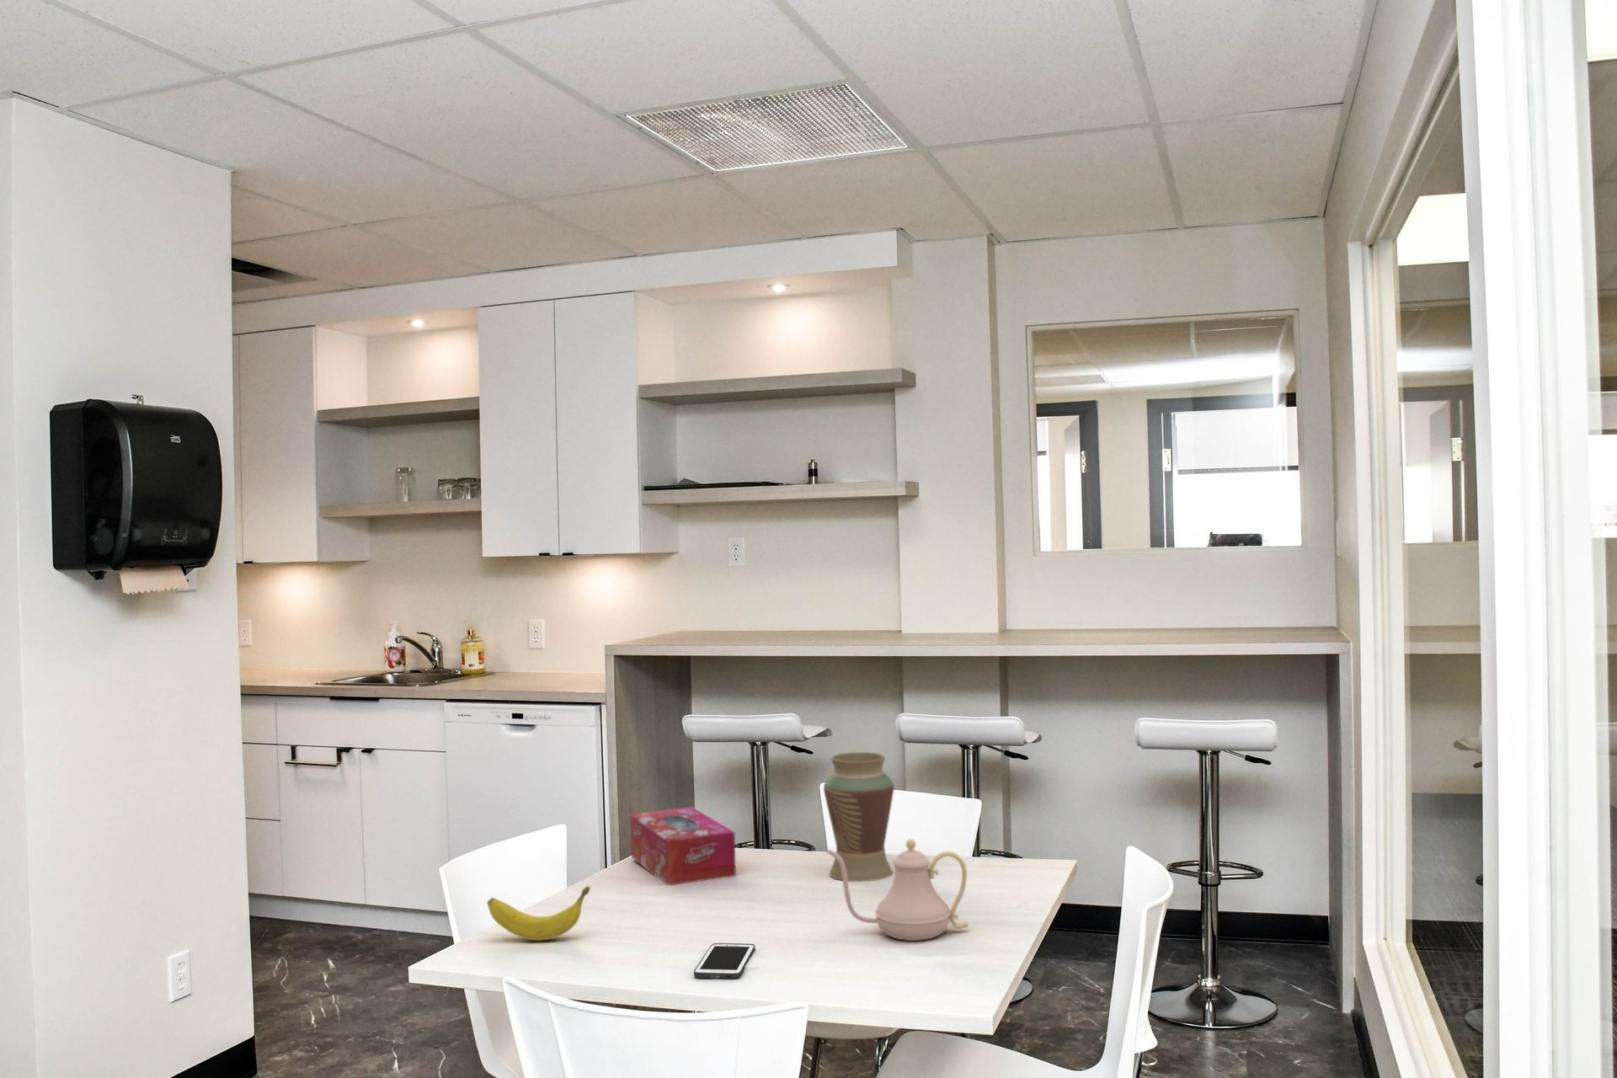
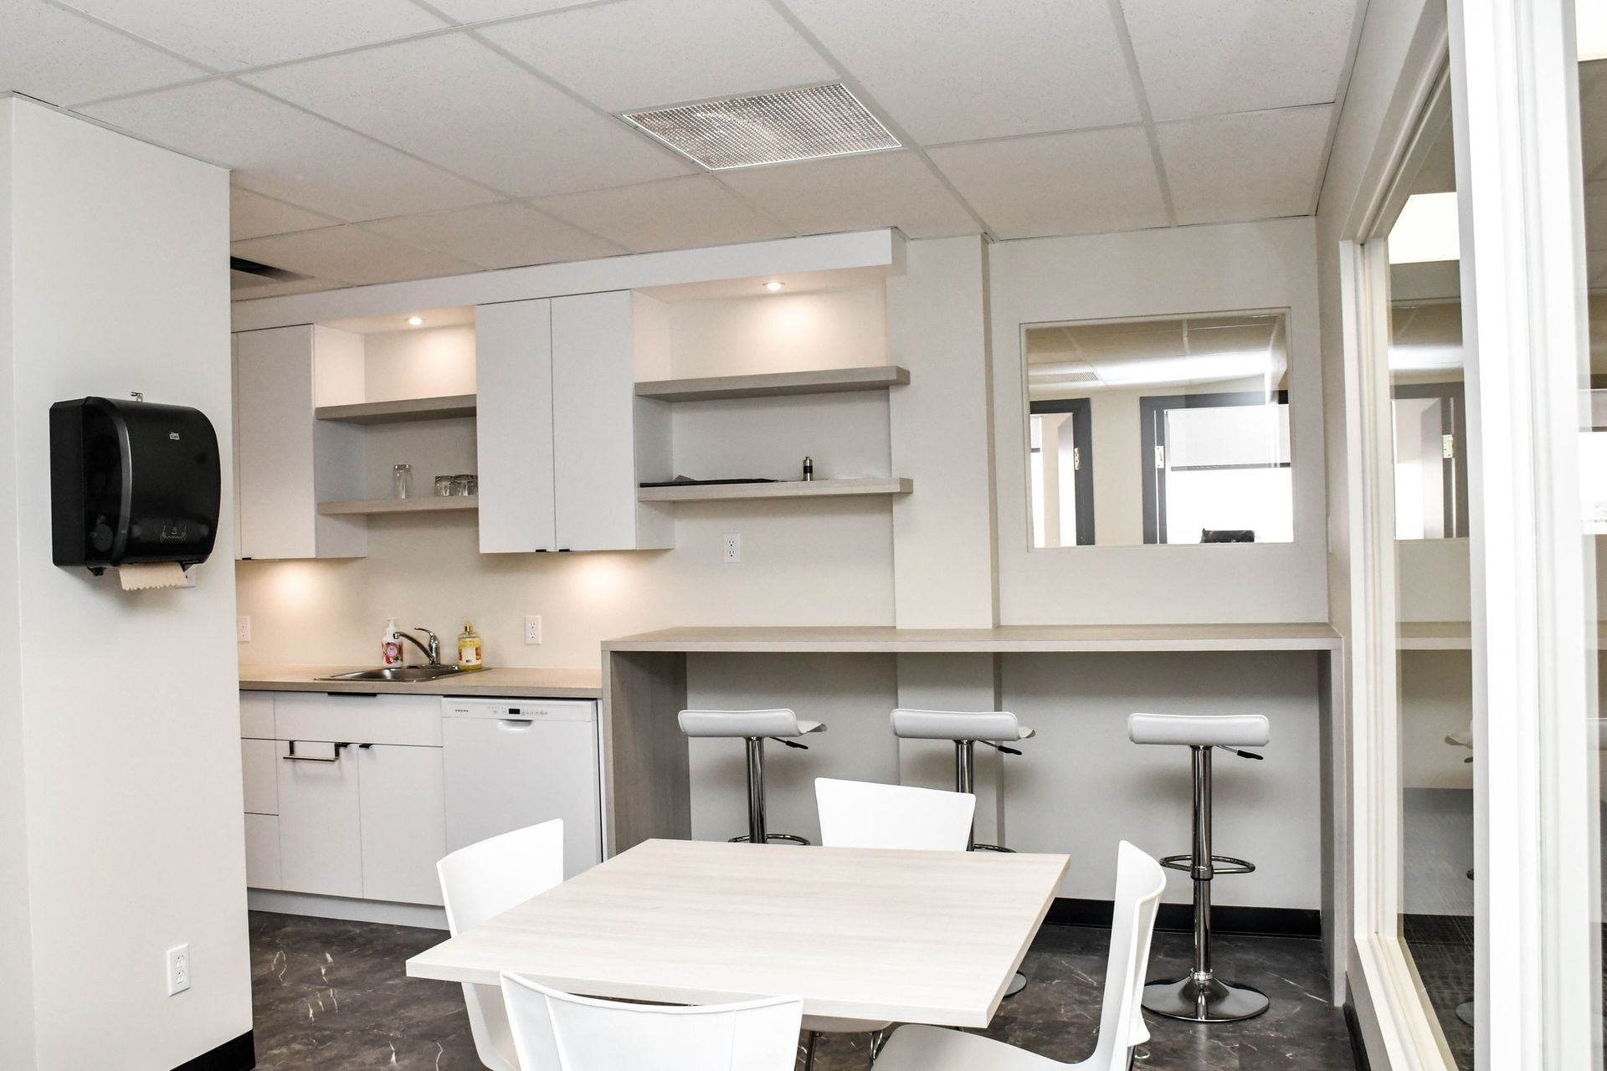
- vase [823,751,895,883]
- teapot [824,837,969,942]
- tissue box [630,806,736,886]
- banana [486,886,591,942]
- cell phone [693,942,756,979]
